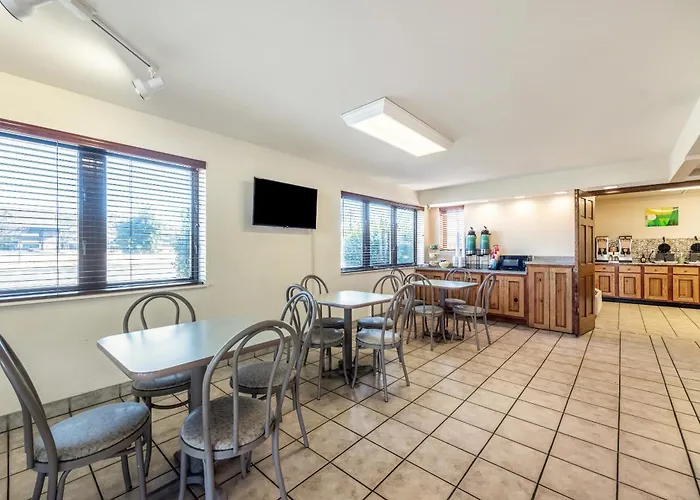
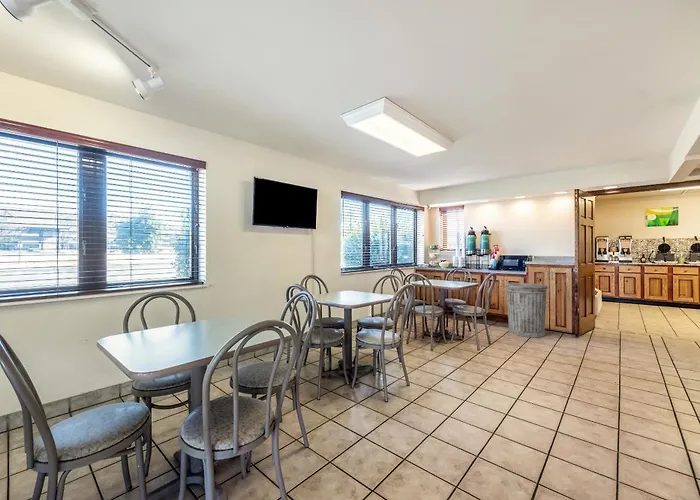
+ trash can [504,282,549,338]
